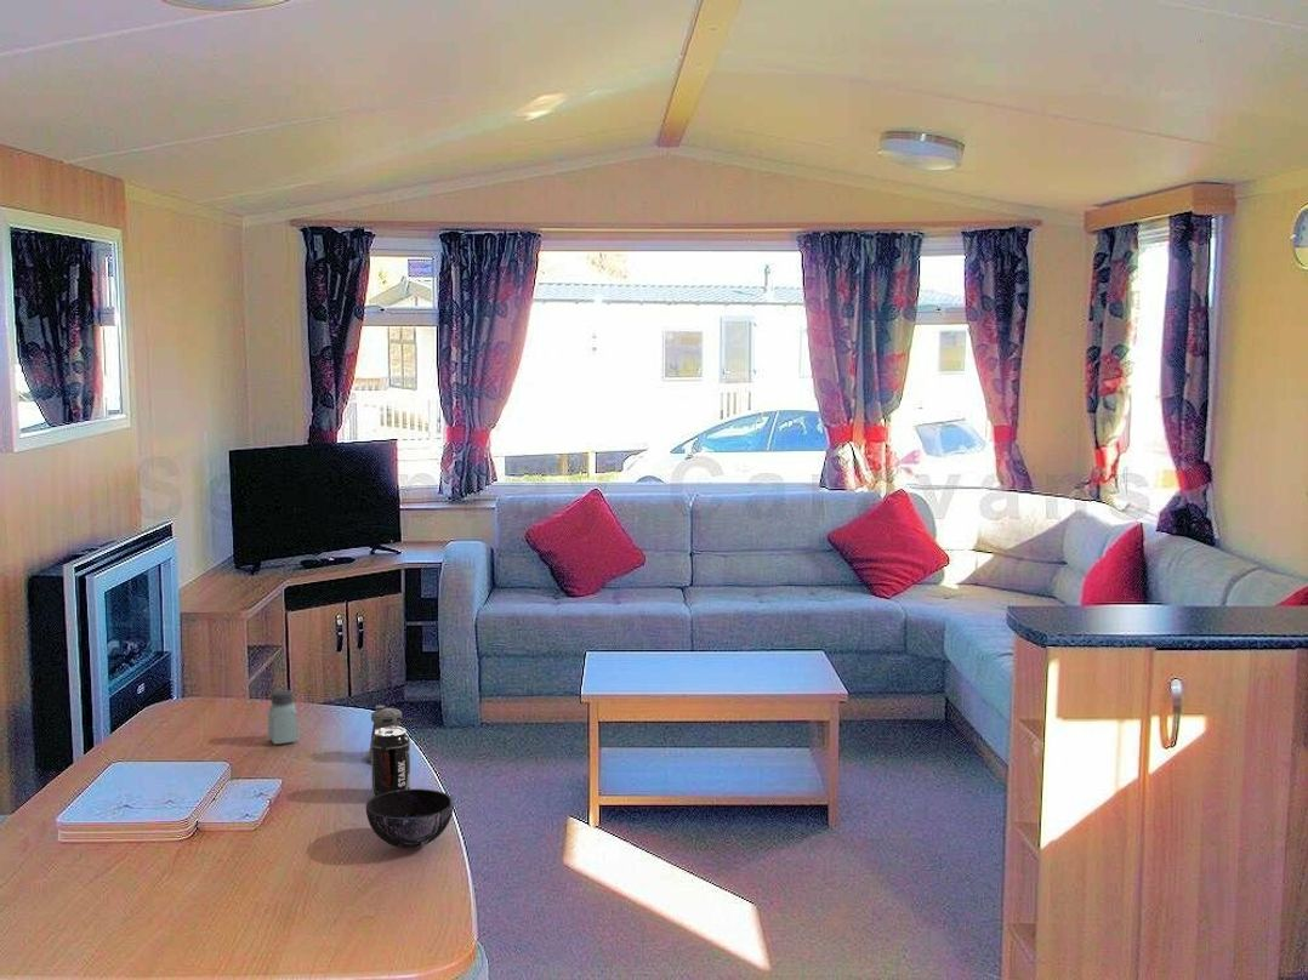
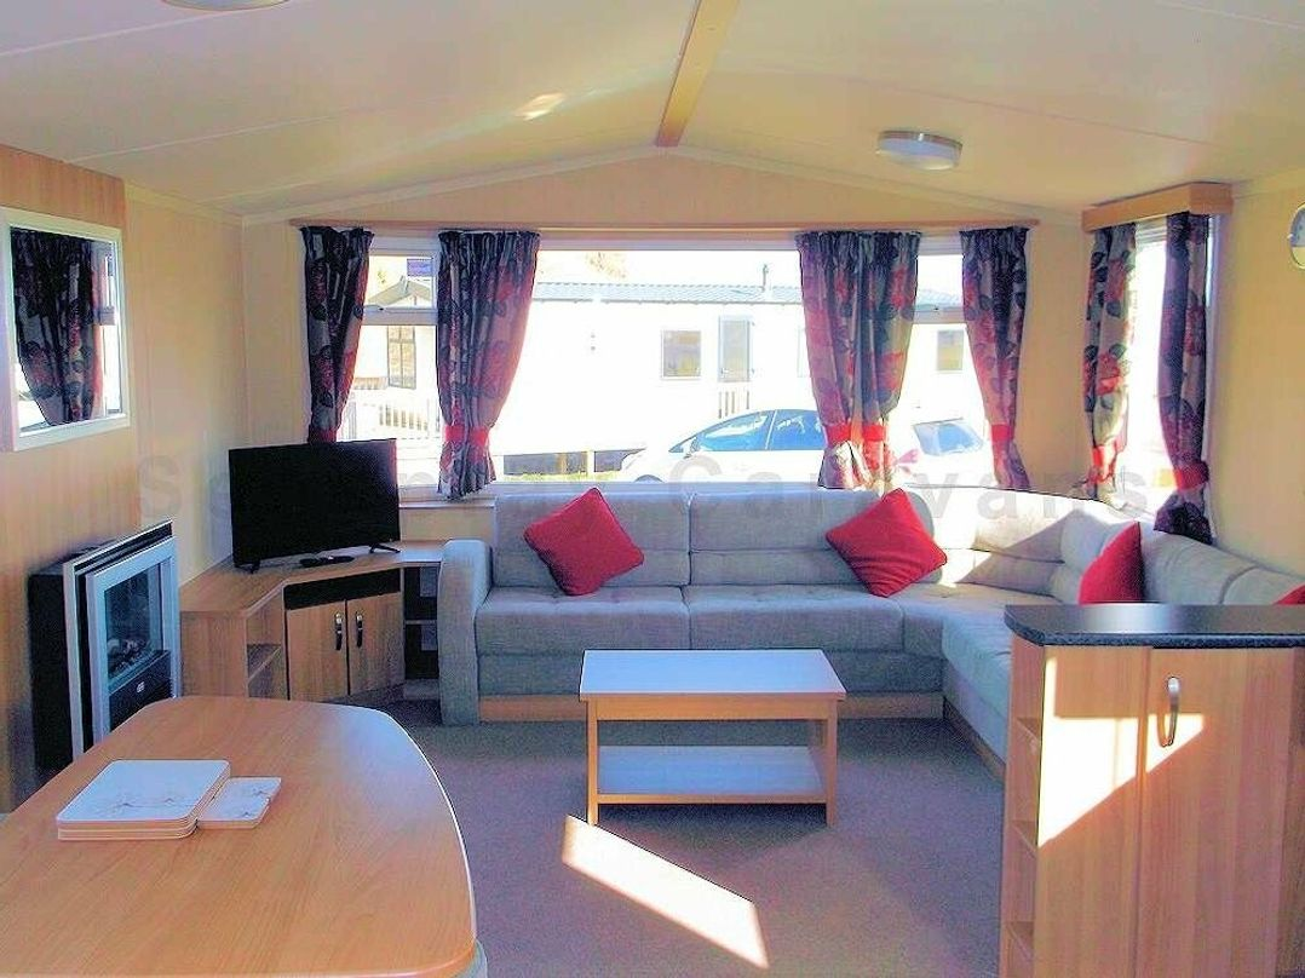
- beverage can [370,727,411,797]
- saltshaker [267,689,298,746]
- pepper shaker [365,705,416,763]
- bowl [365,788,455,849]
